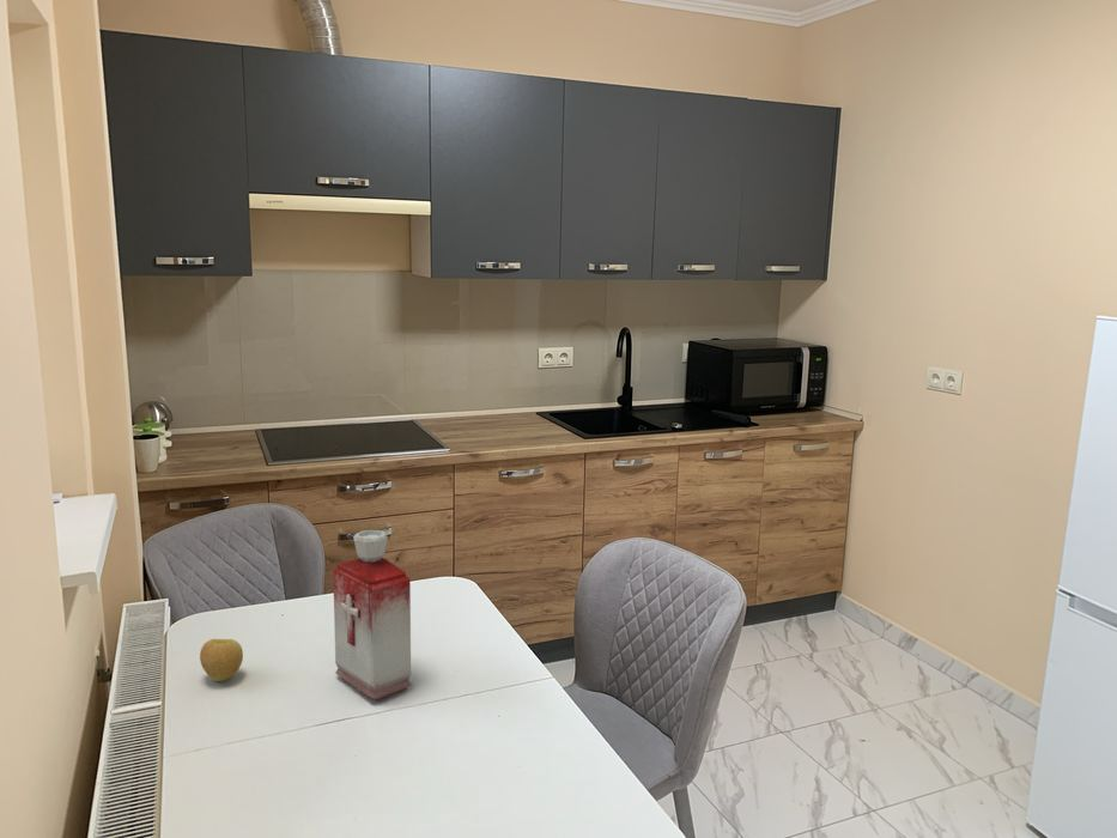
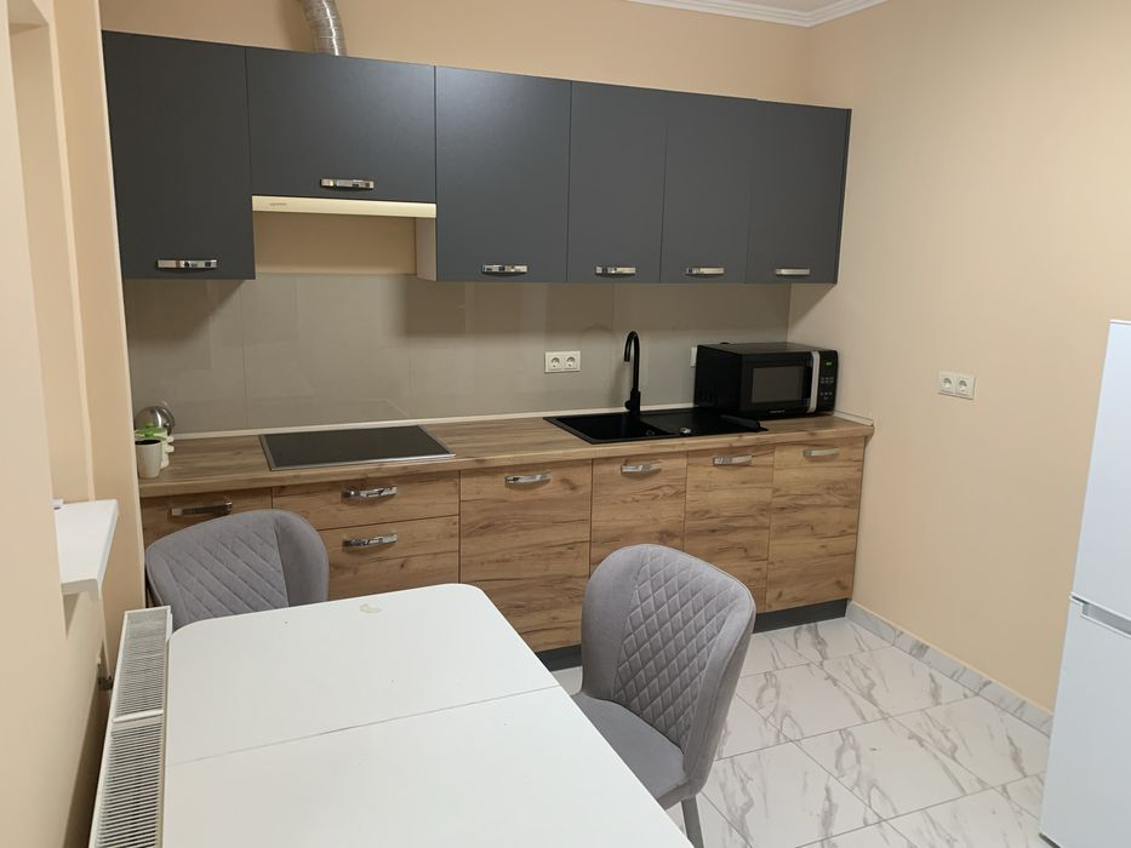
- bottle [332,529,412,702]
- apple [199,638,244,682]
